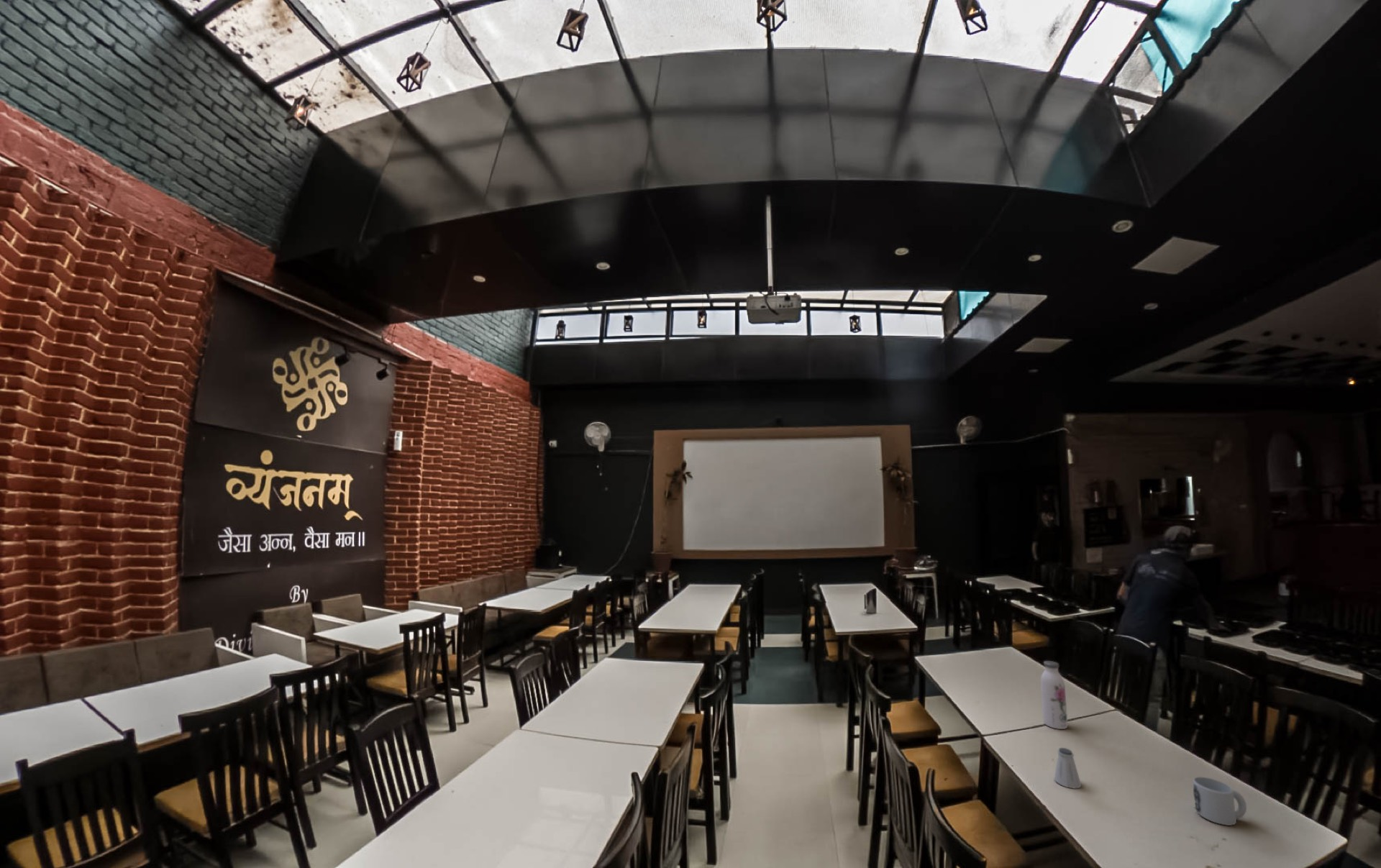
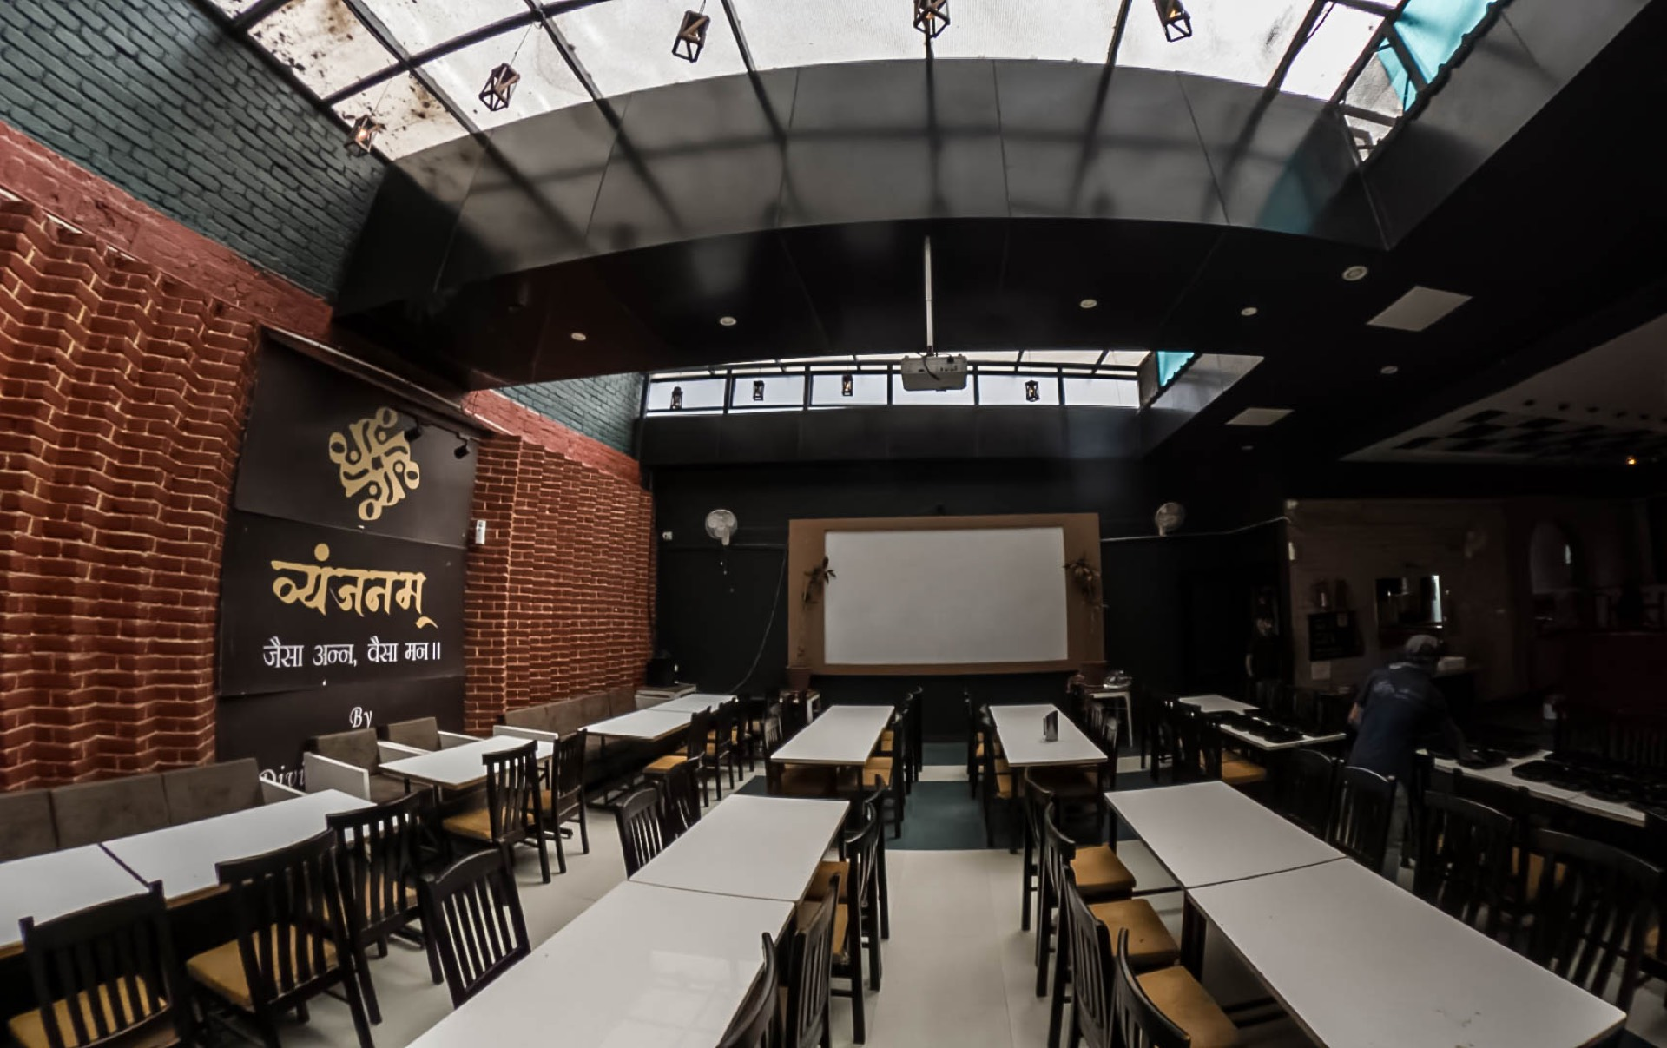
- saltshaker [1054,747,1083,790]
- mug [1193,777,1247,826]
- water bottle [1040,660,1068,730]
